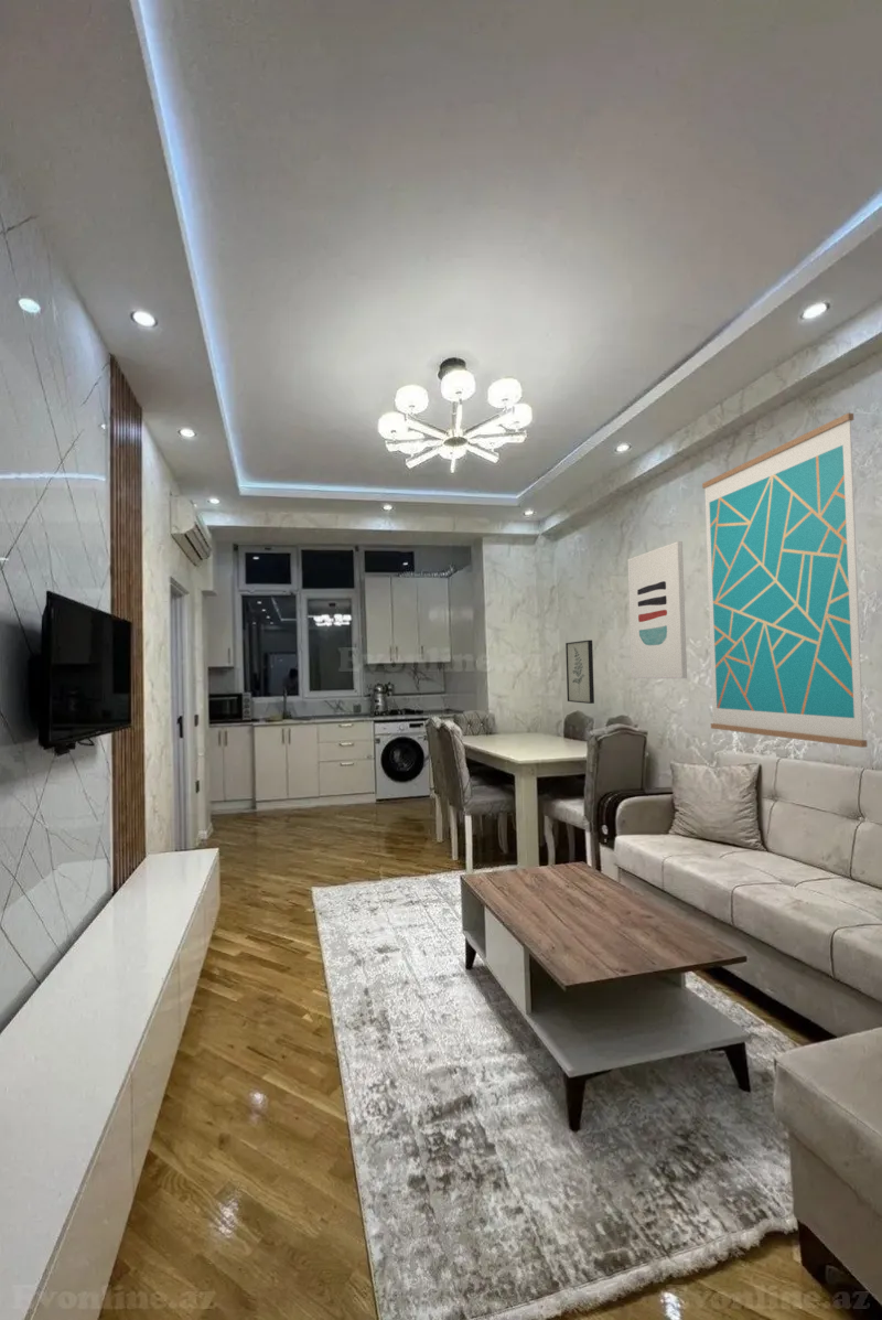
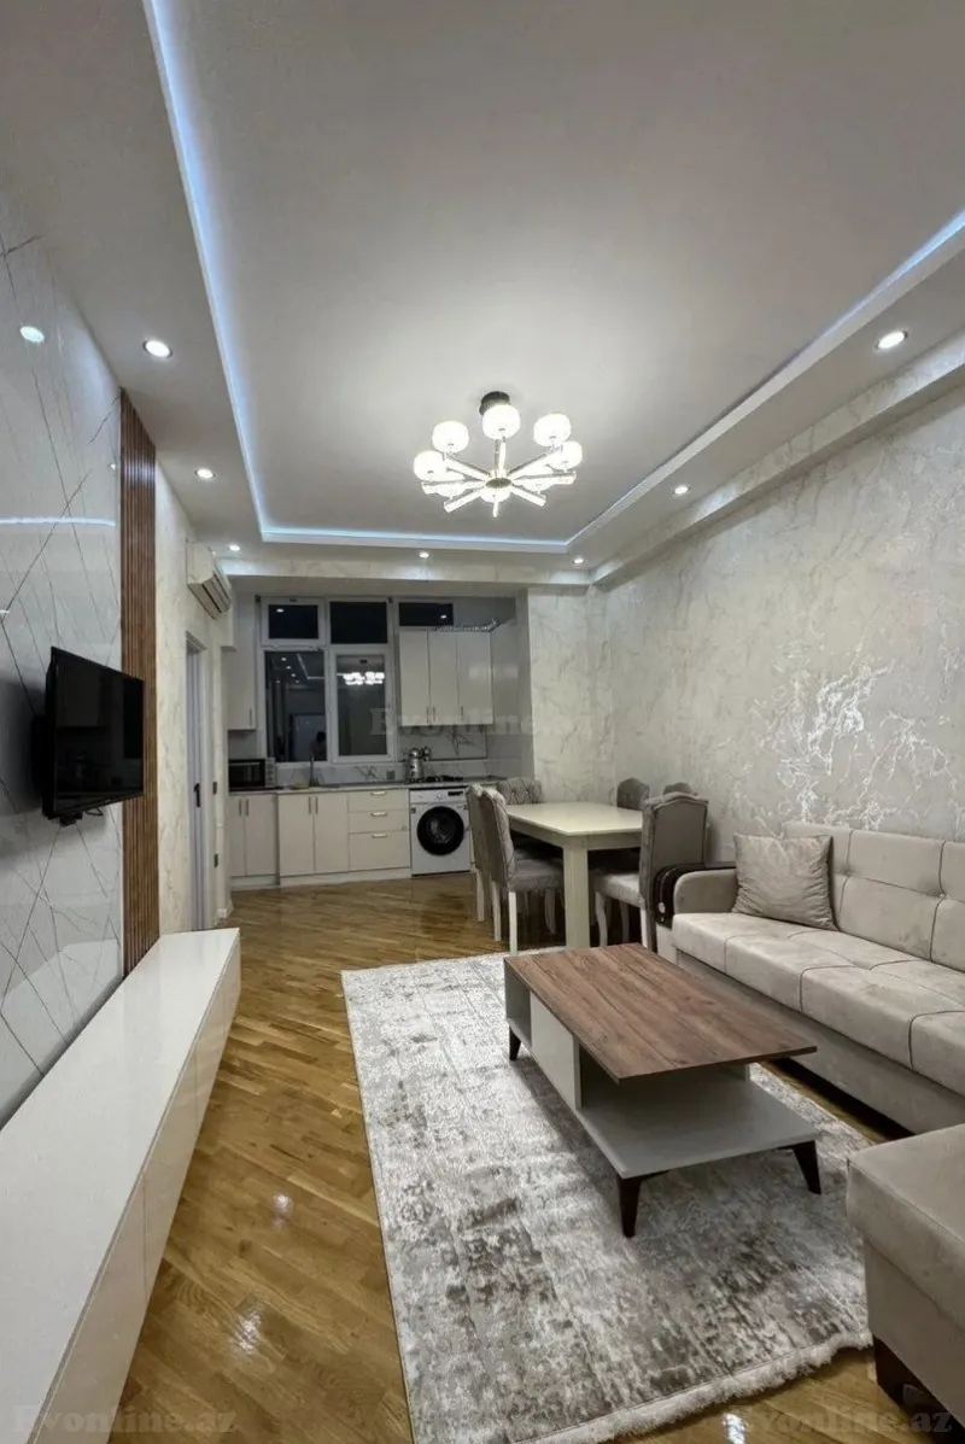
- wall art [627,540,688,679]
- wall art [701,411,869,749]
- wall art [564,638,595,705]
